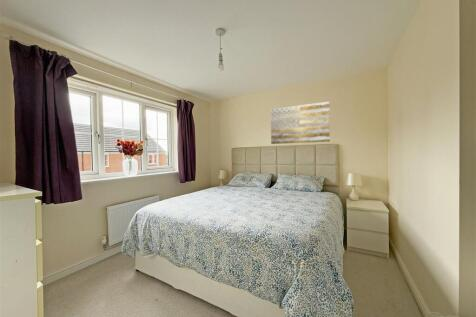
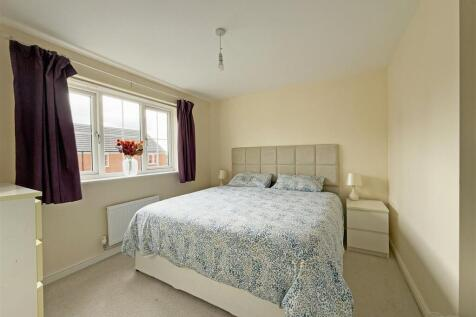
- wall art [270,101,331,145]
